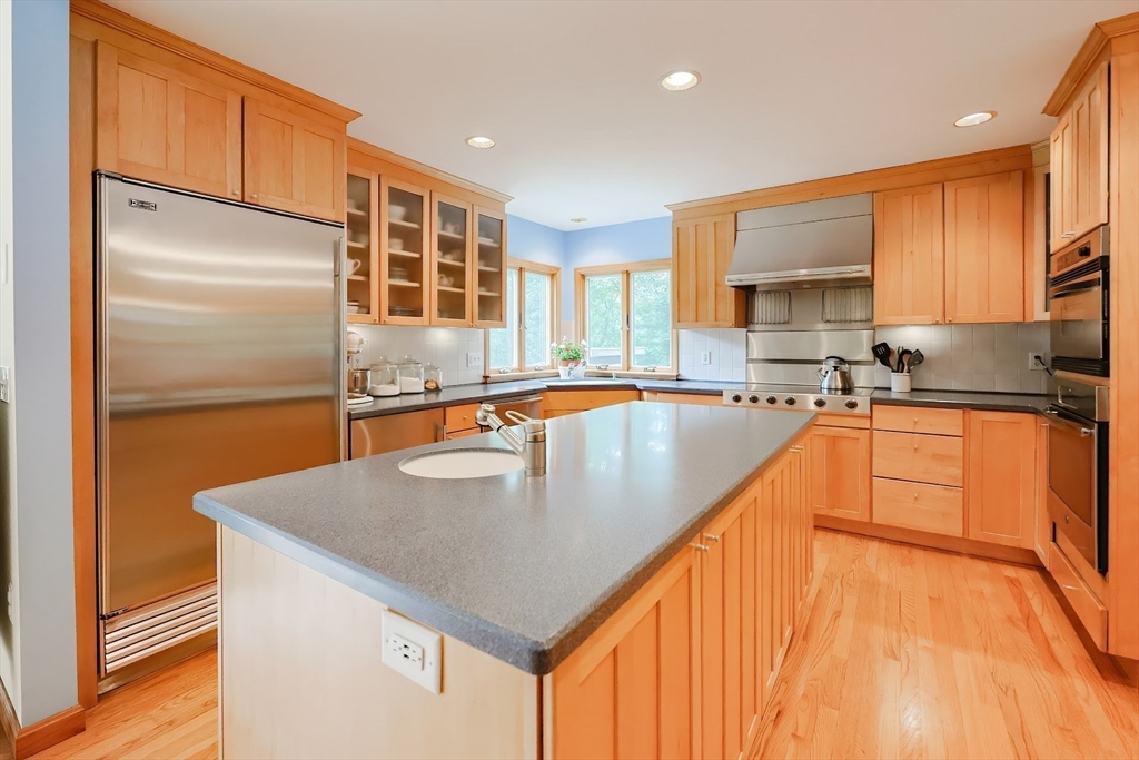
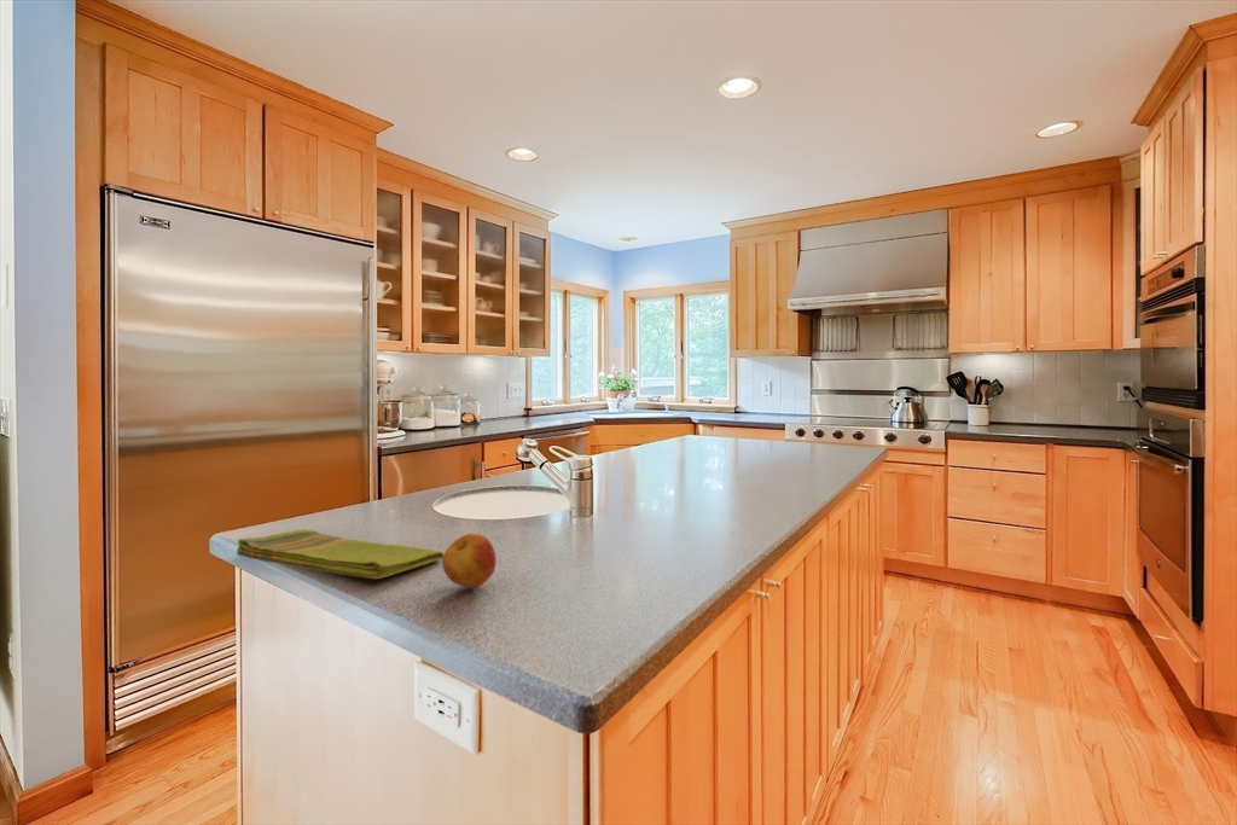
+ dish towel [236,528,445,580]
+ apple [441,533,498,589]
